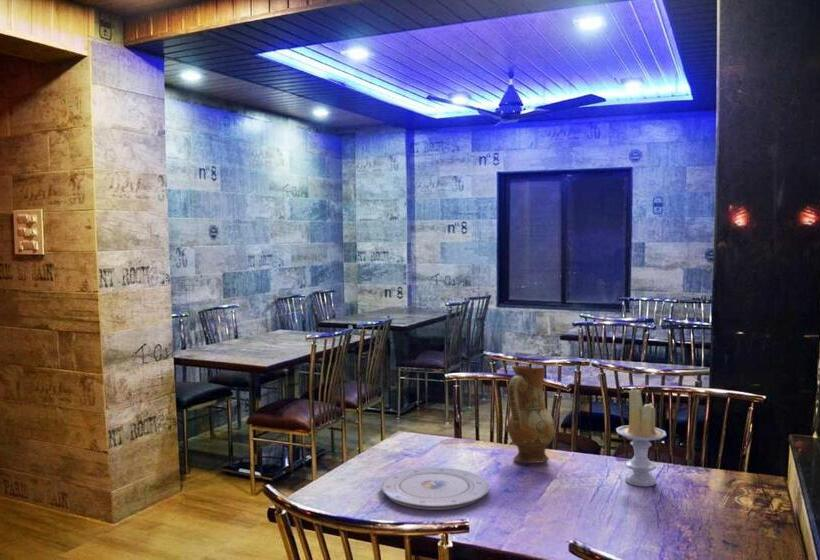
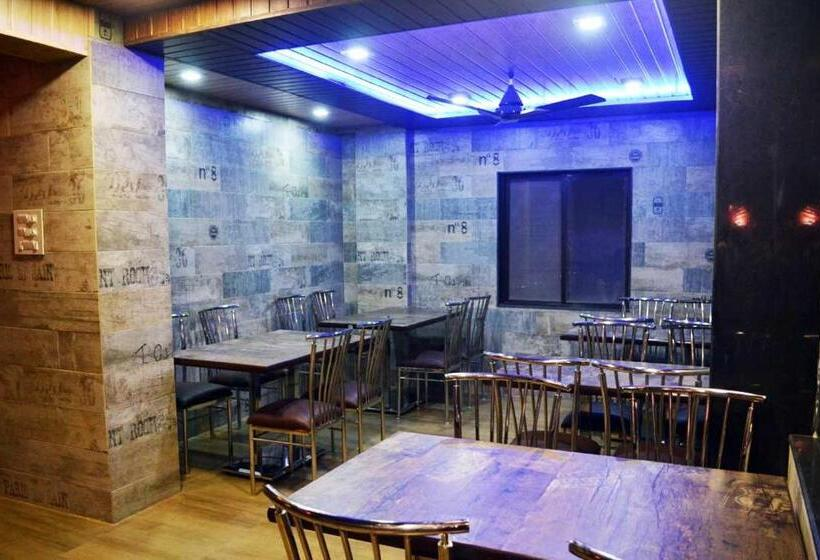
- plate [380,466,491,511]
- ceramic jug [506,364,556,464]
- candle [615,388,667,487]
